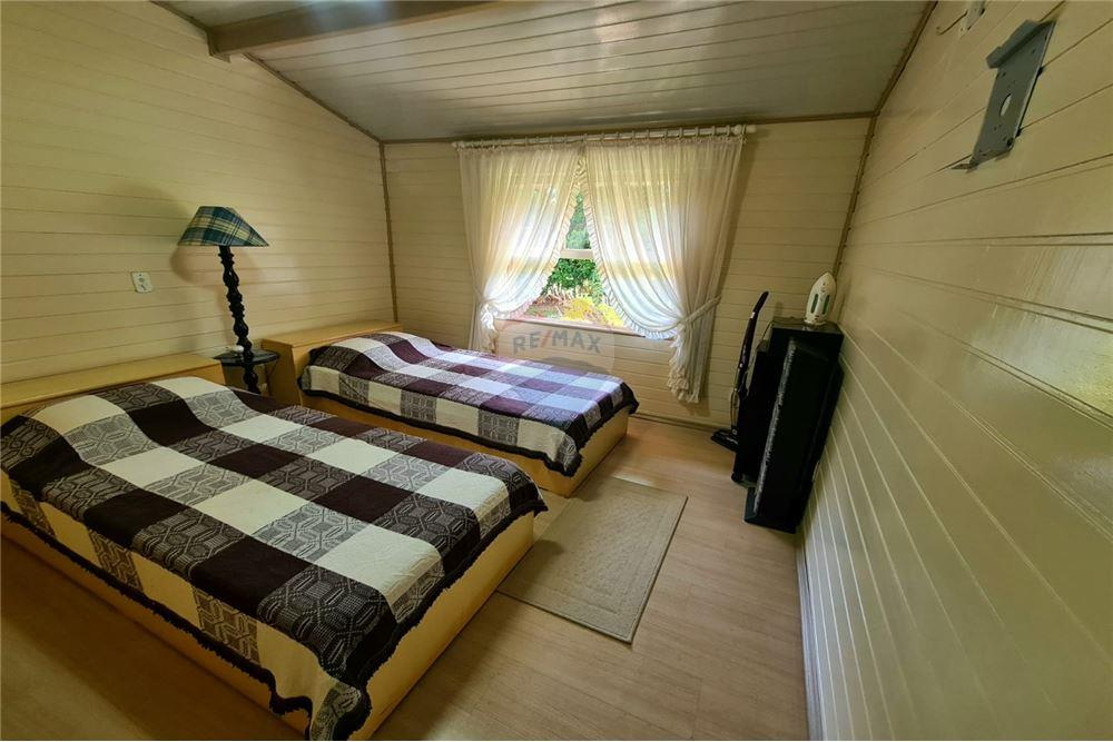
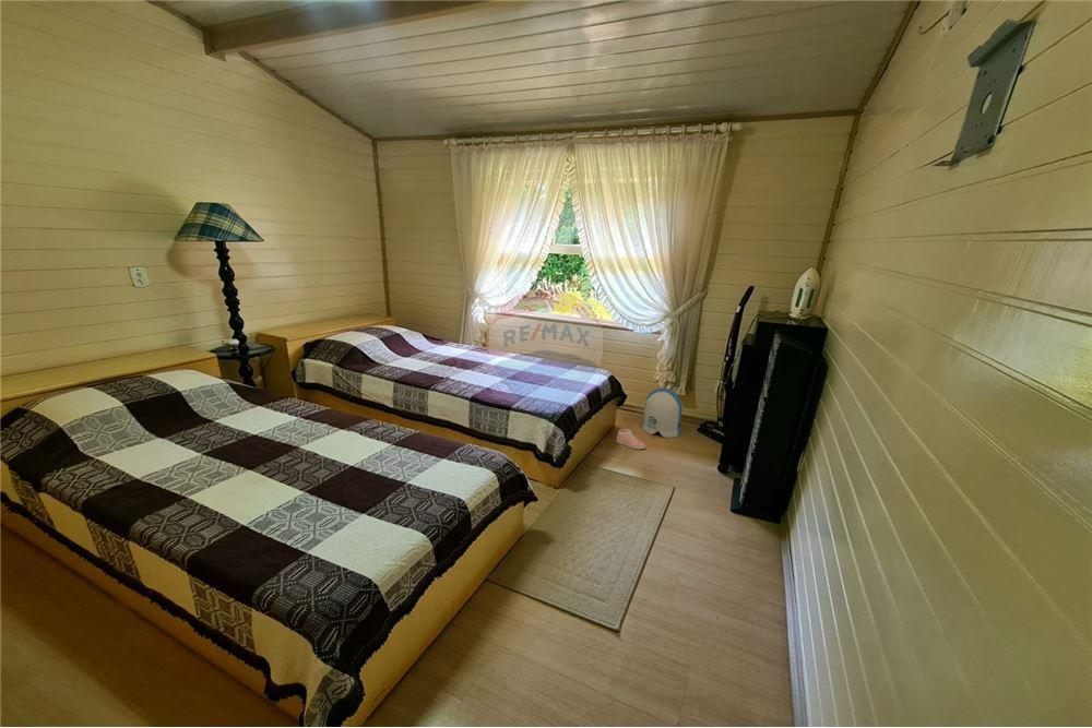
+ sun visor [641,387,682,439]
+ sneaker [616,428,646,450]
